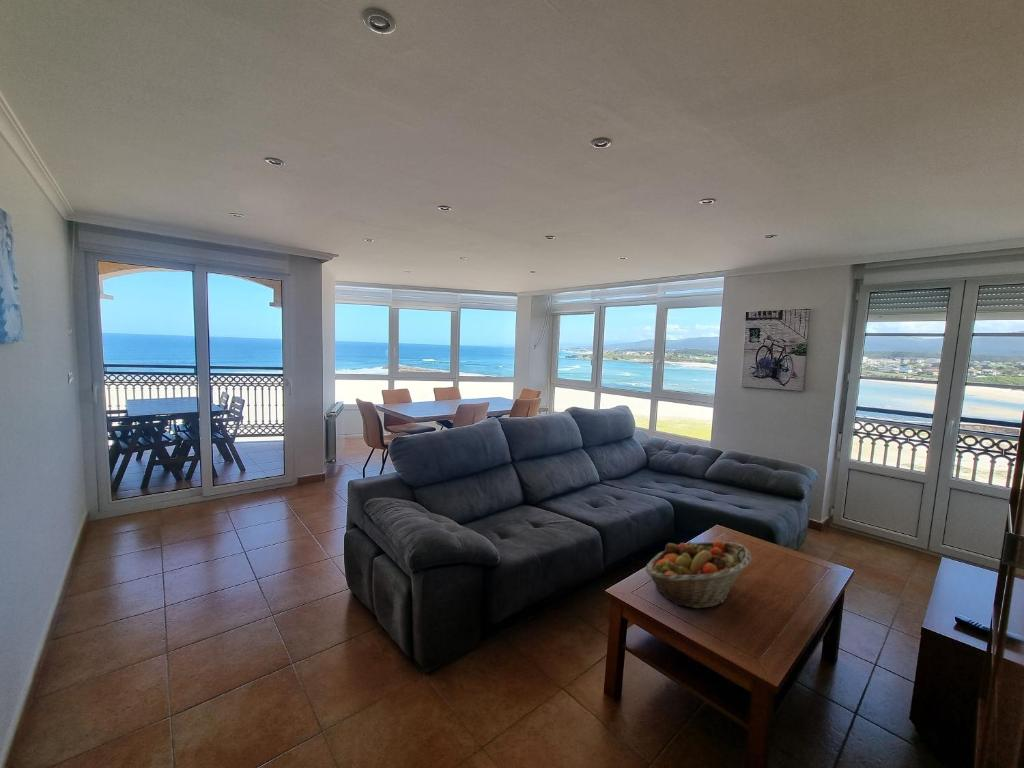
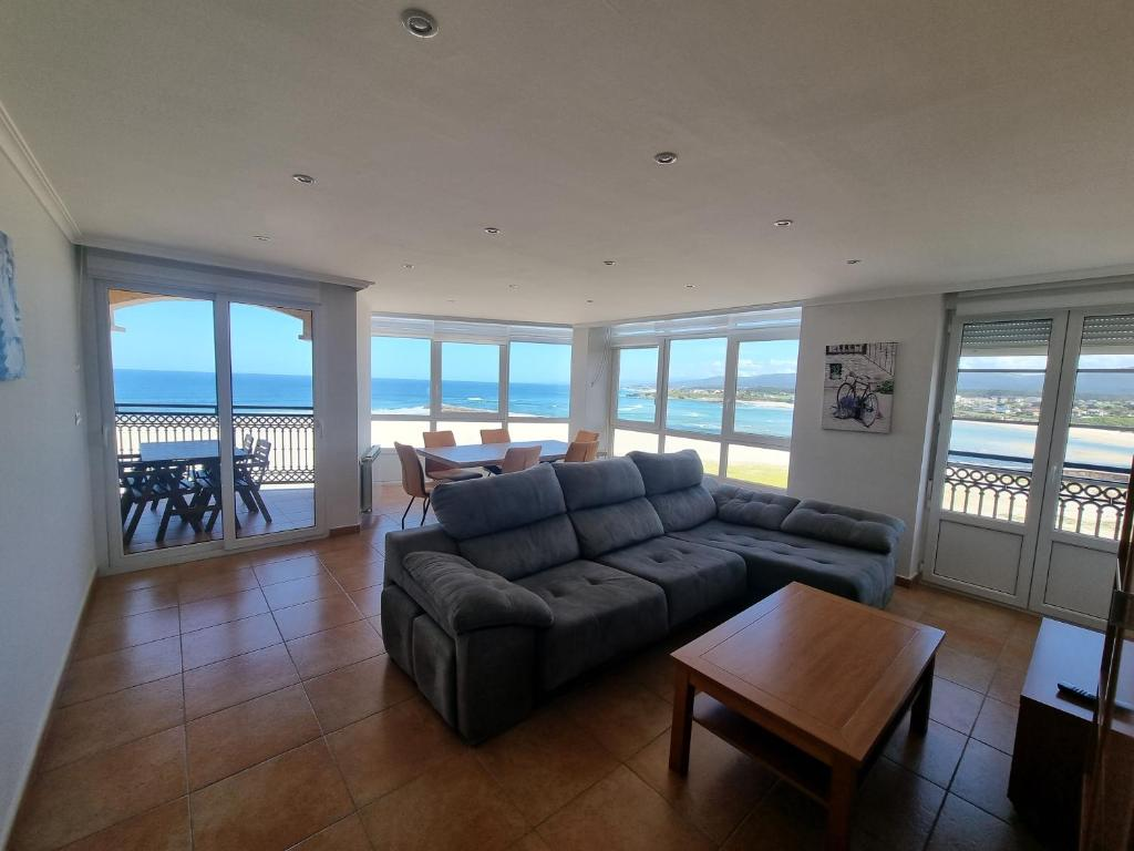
- fruit basket [645,539,752,609]
